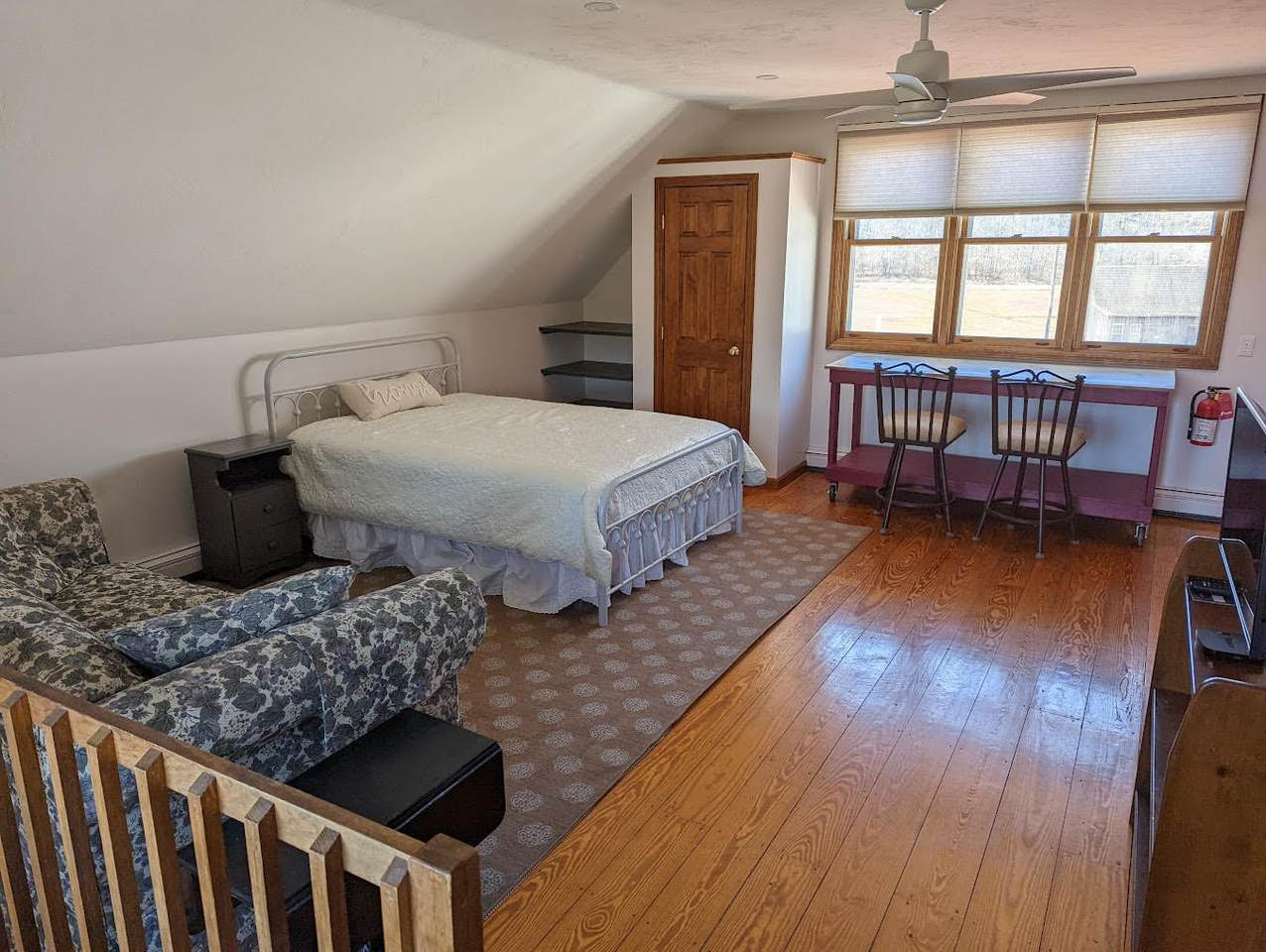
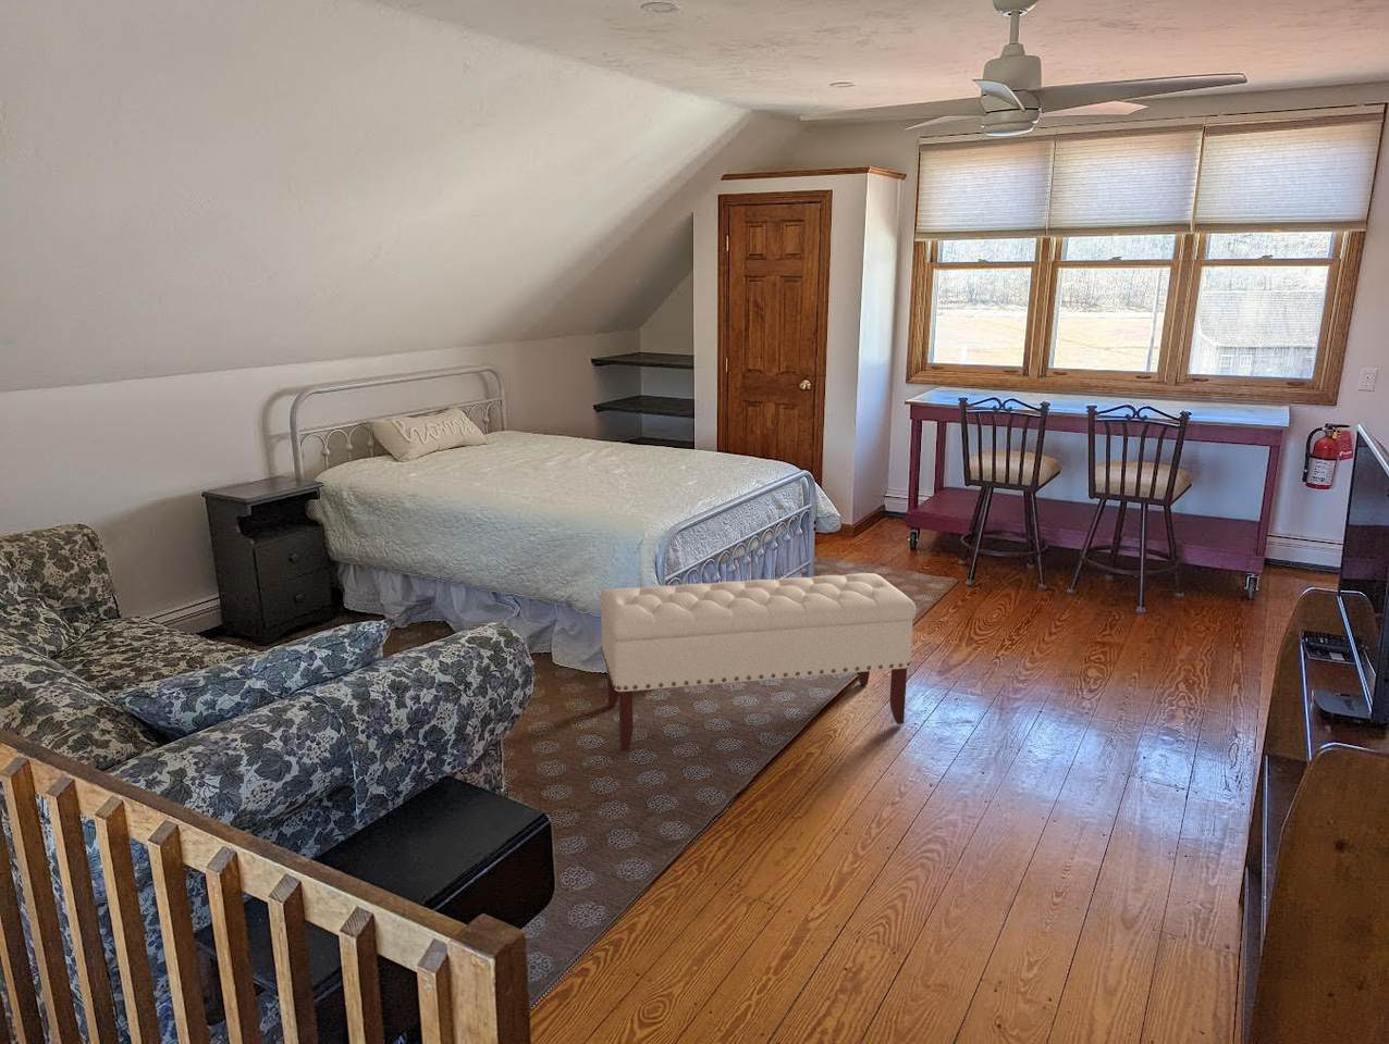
+ bench [599,572,916,751]
